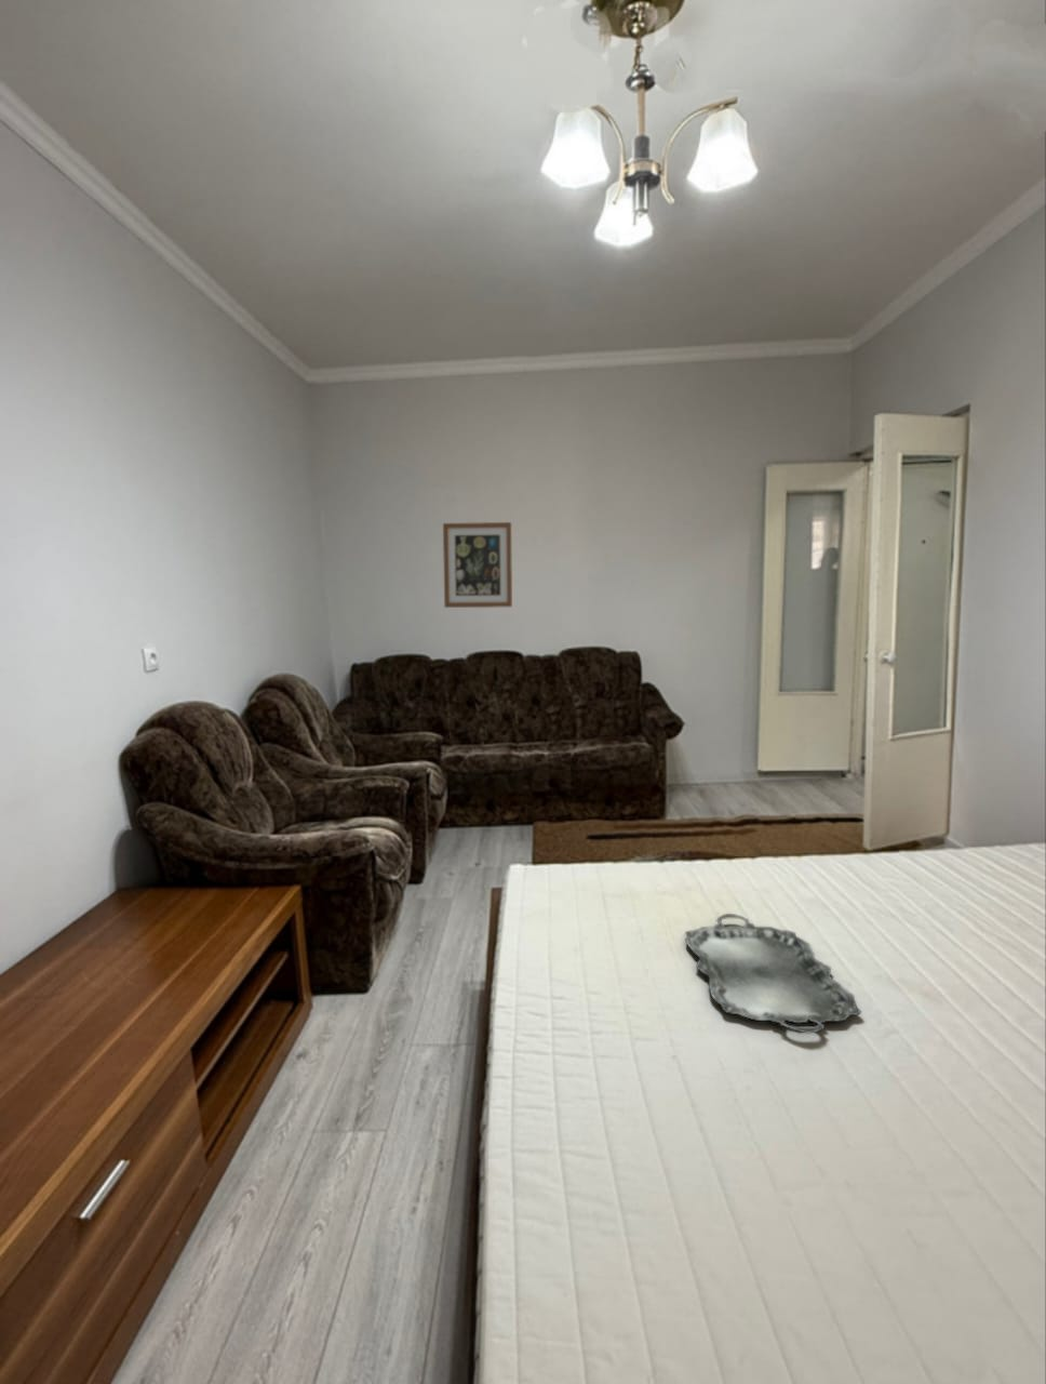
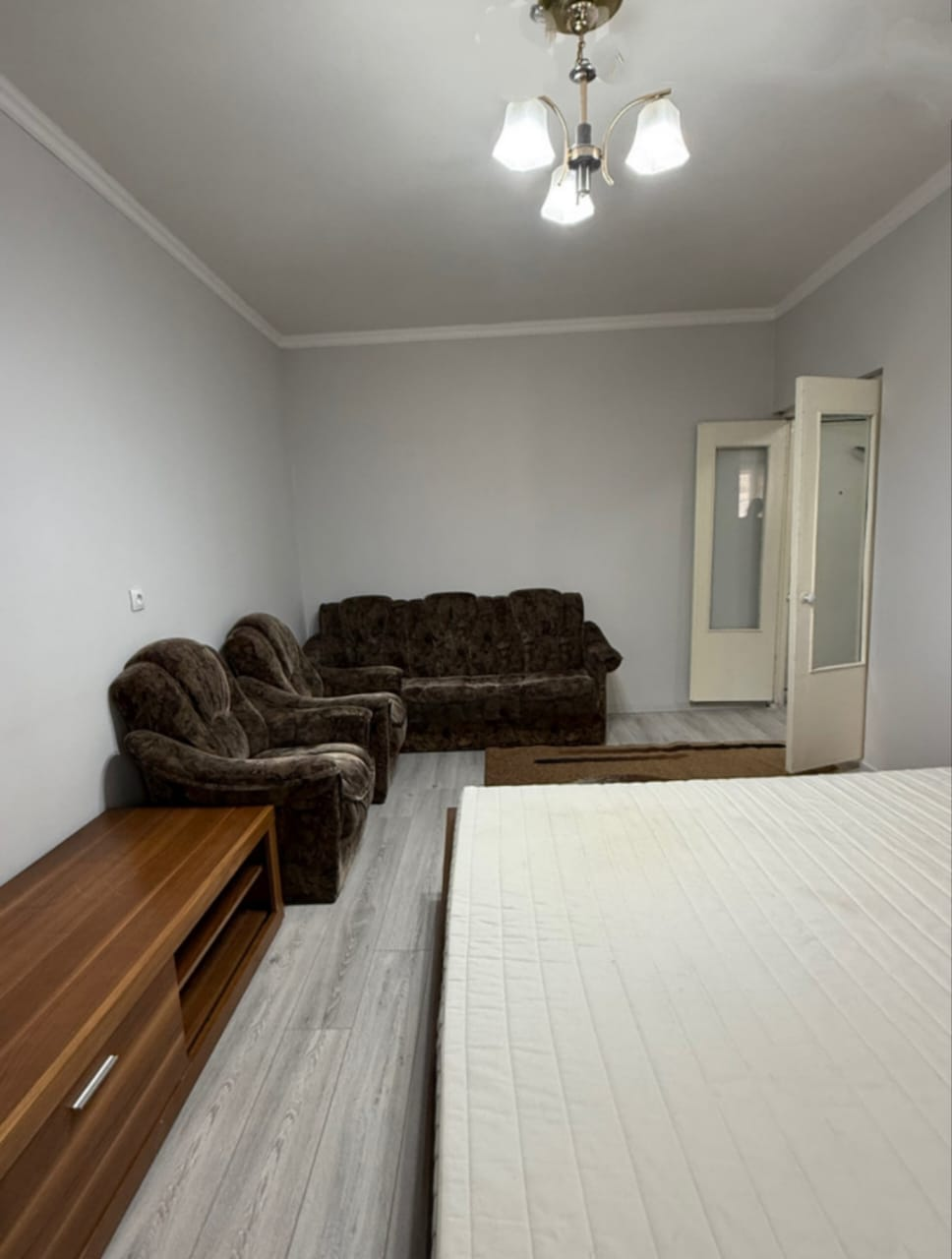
- wall art [442,521,513,609]
- serving tray [685,912,863,1034]
